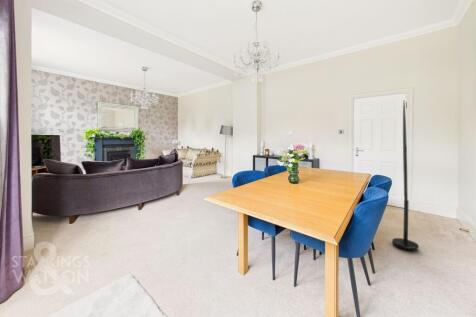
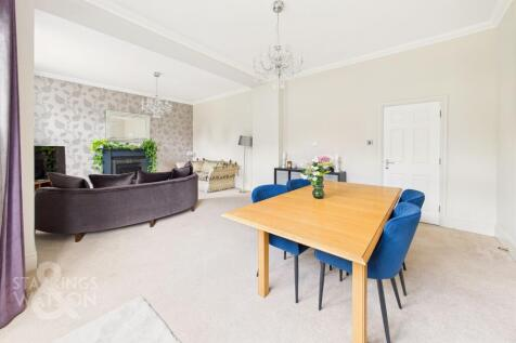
- umbrella [391,101,420,251]
